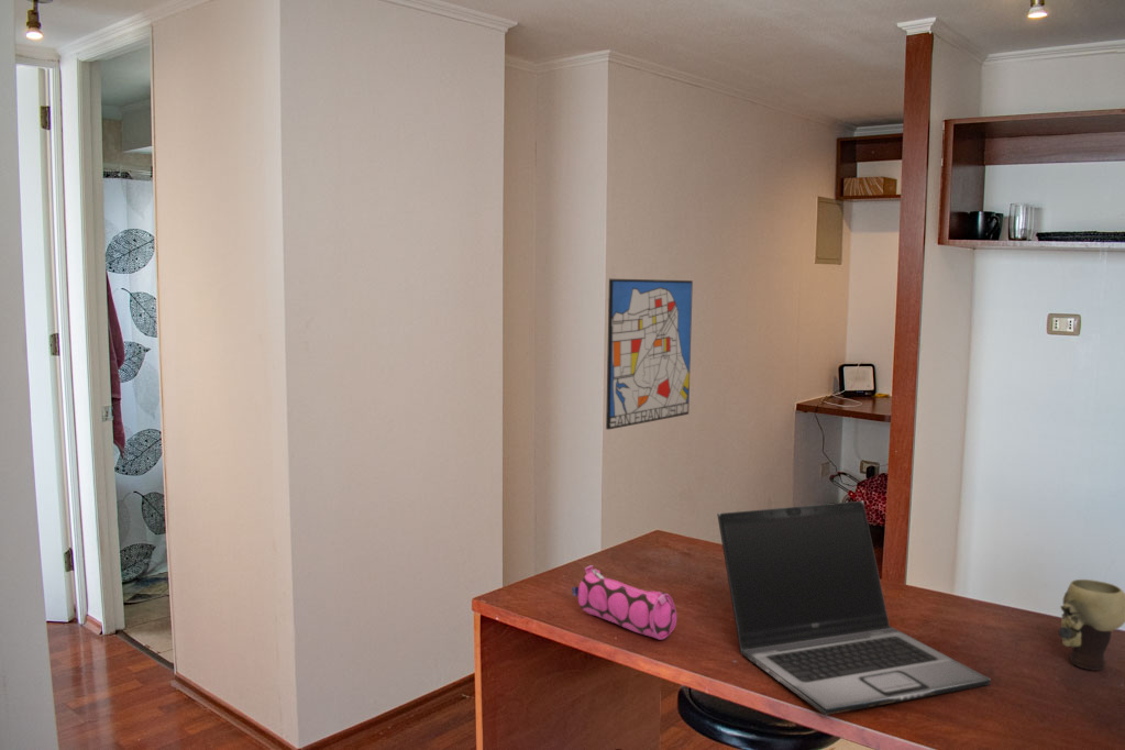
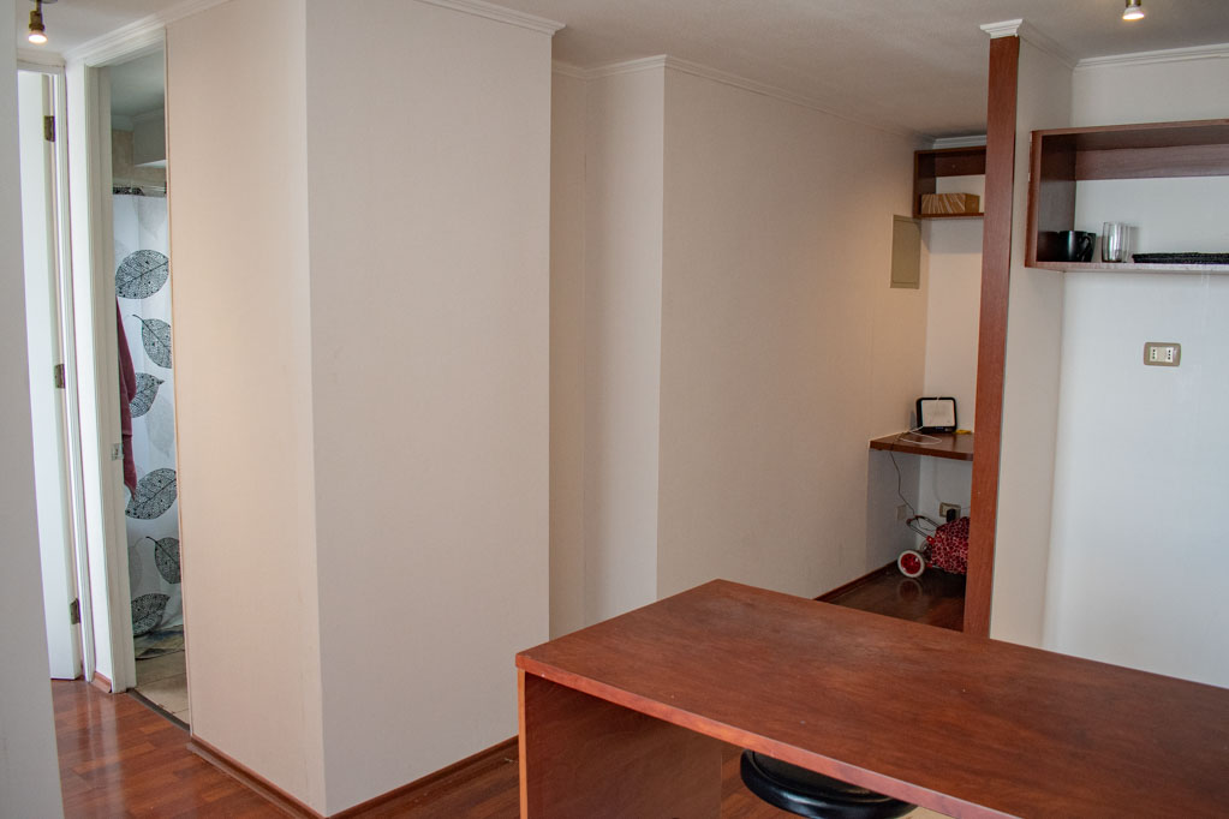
- pencil case [571,564,677,641]
- mug [1057,578,1125,672]
- wall art [605,278,694,431]
- laptop [716,500,992,716]
